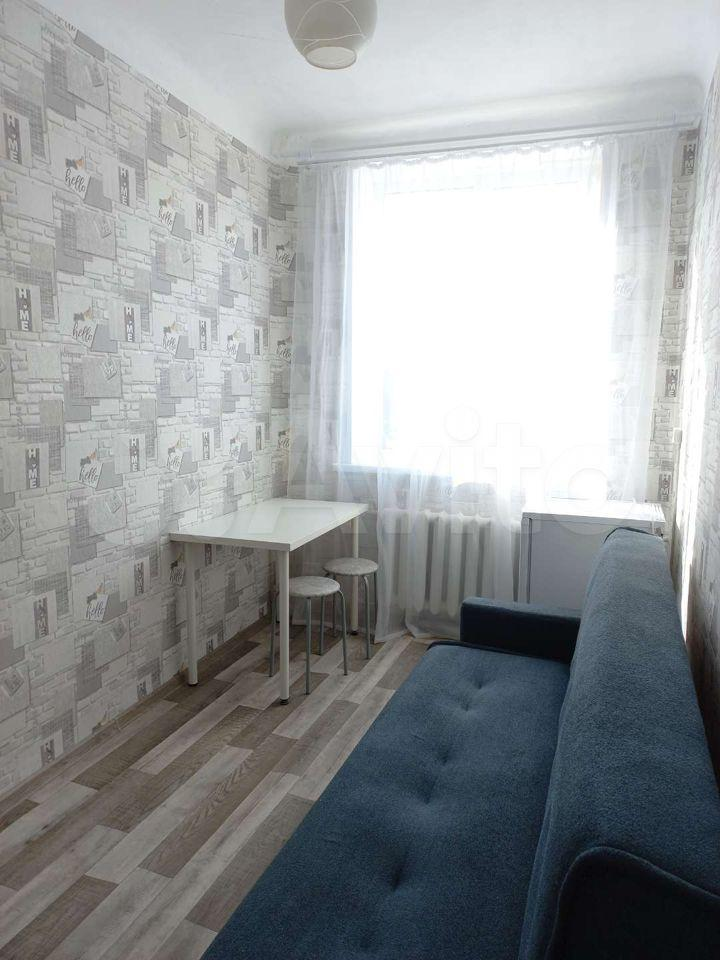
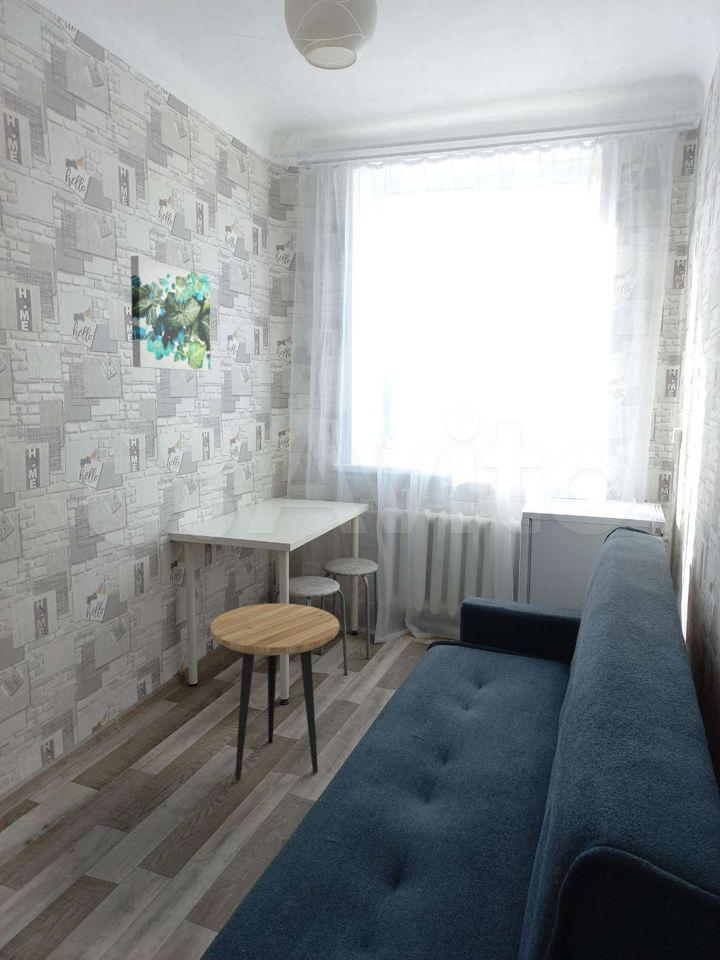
+ side table [209,603,340,782]
+ wall art [130,255,211,373]
